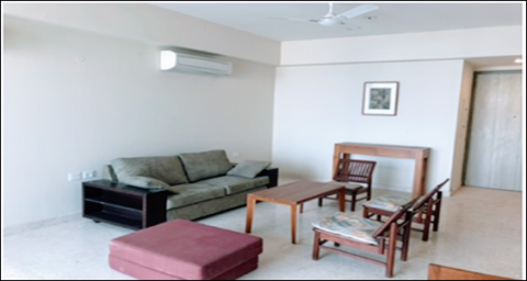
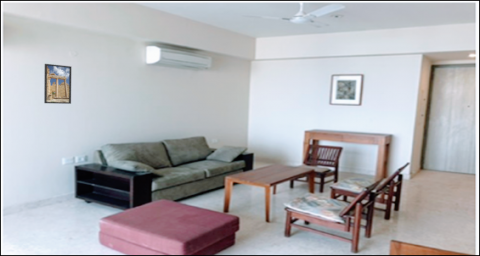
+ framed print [43,63,72,105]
